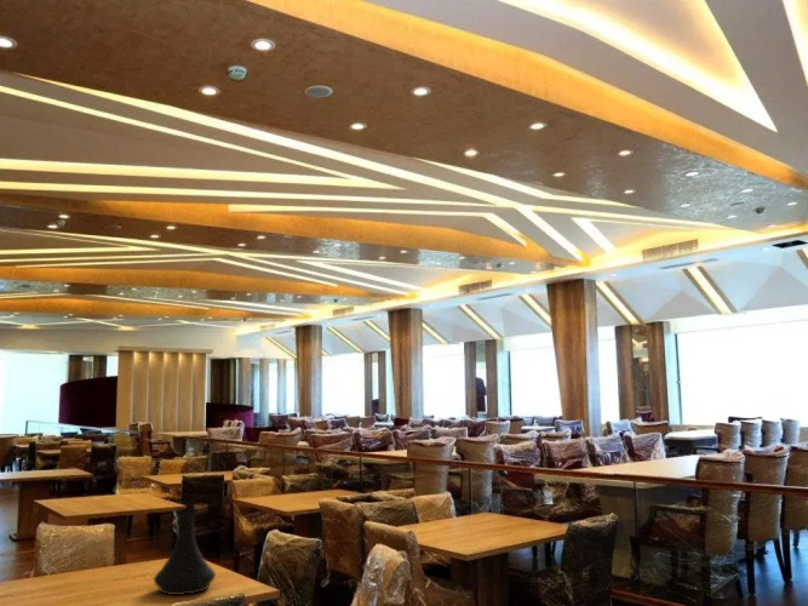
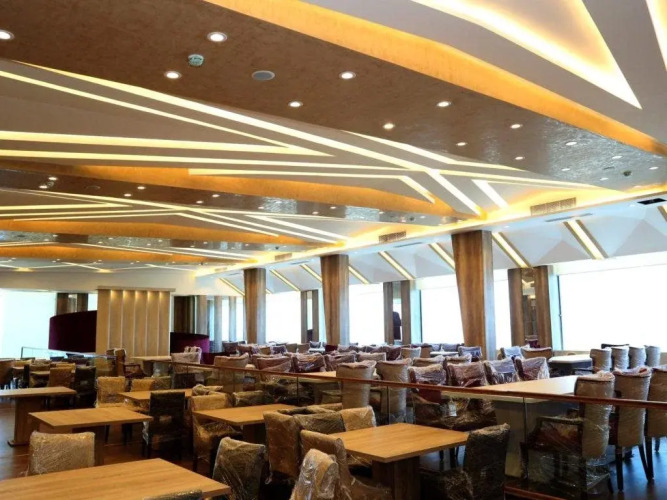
- vase [153,507,217,596]
